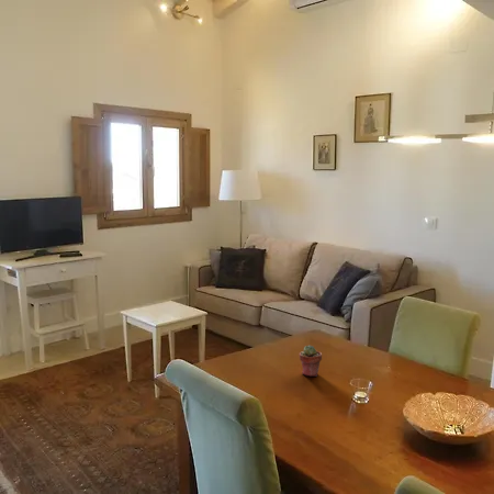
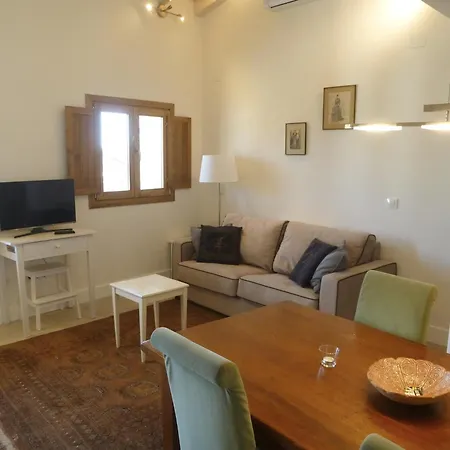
- potted succulent [299,344,323,378]
